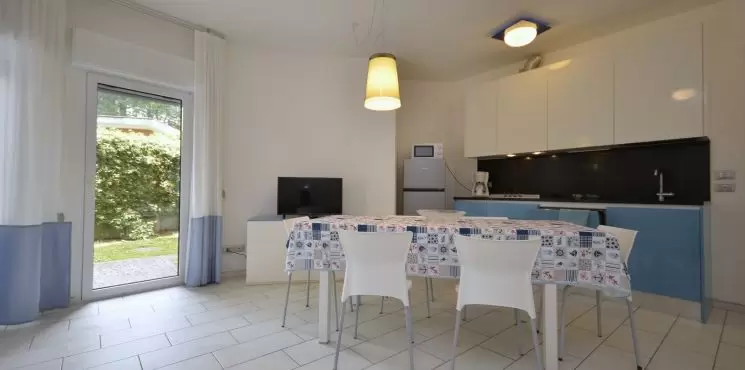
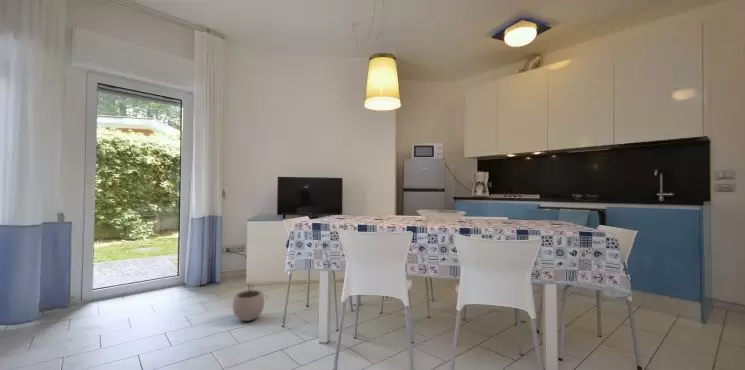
+ plant pot [232,282,265,322]
